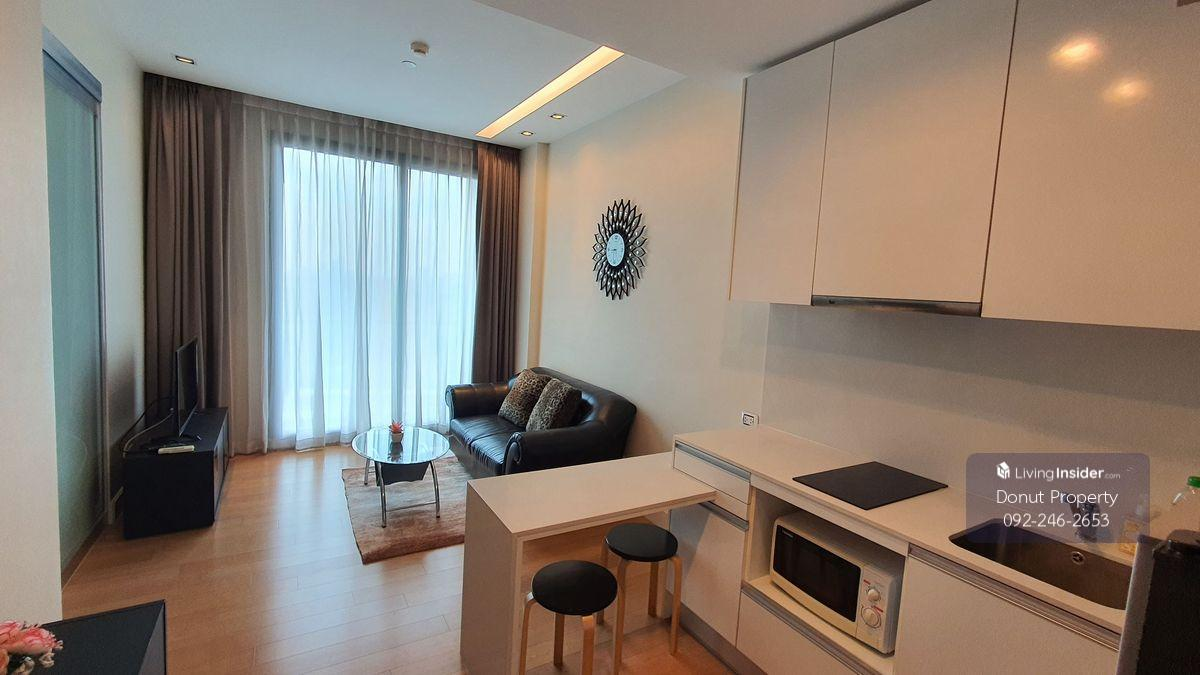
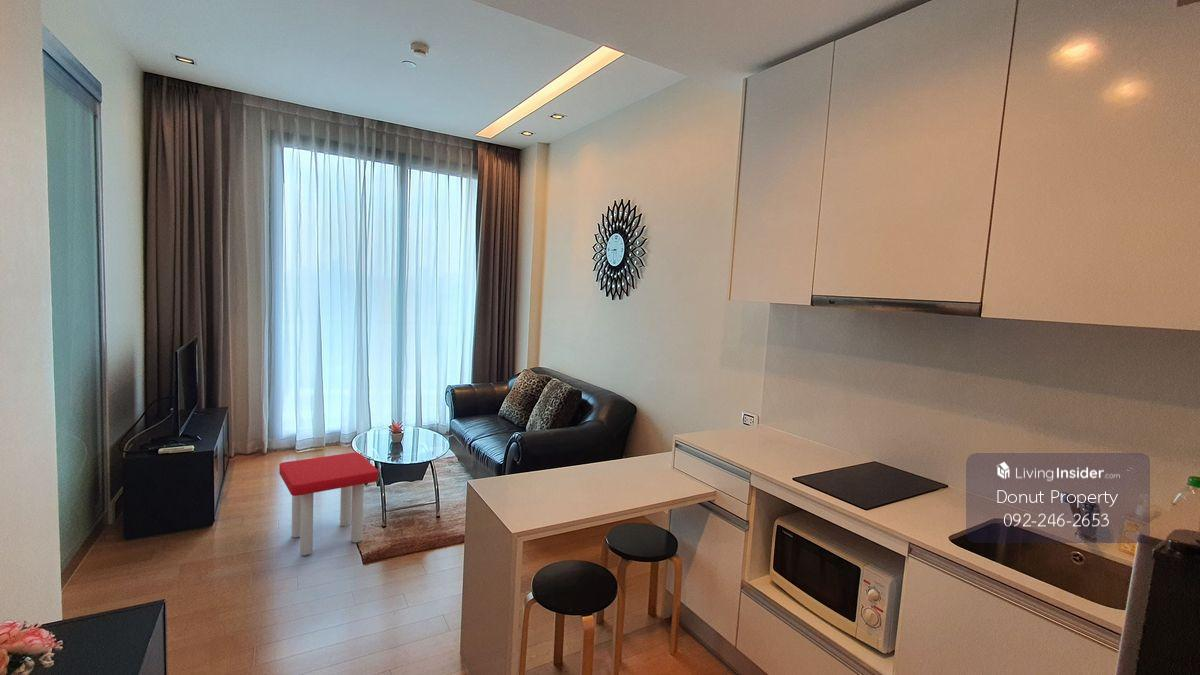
+ stool [278,451,379,556]
